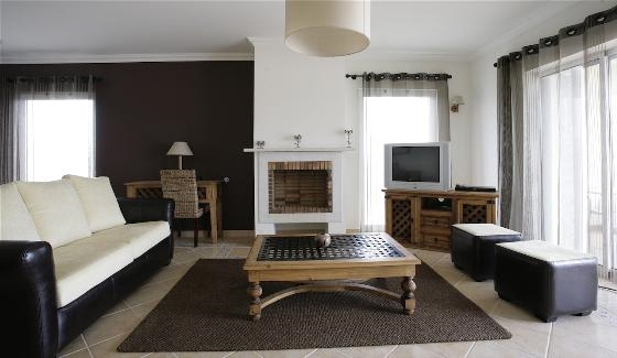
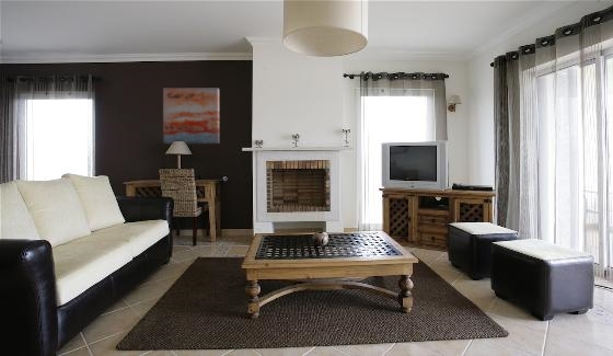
+ wall art [162,88,220,145]
